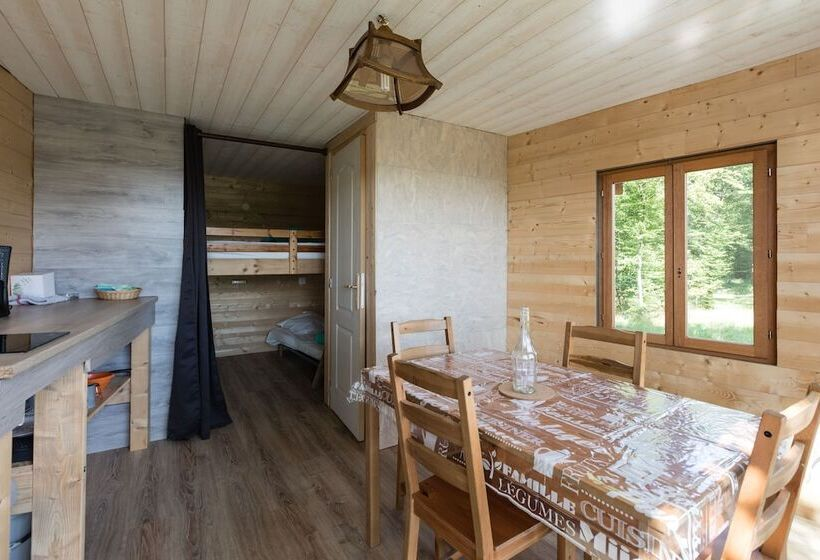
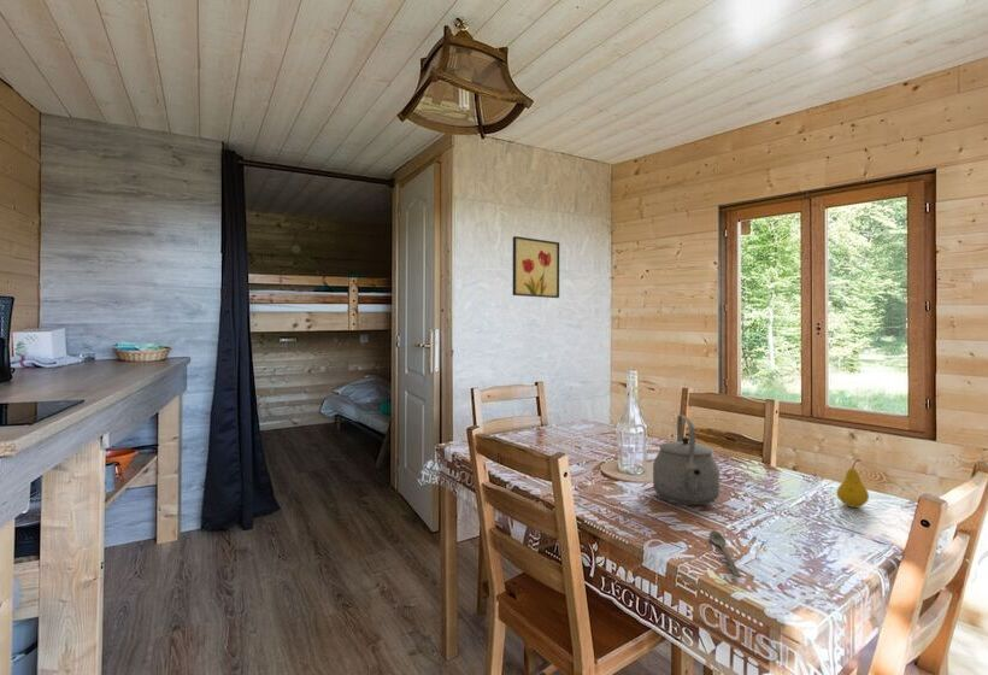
+ spoon [708,529,741,579]
+ wall art [512,235,560,299]
+ fruit [835,458,870,509]
+ tea kettle [652,415,721,506]
